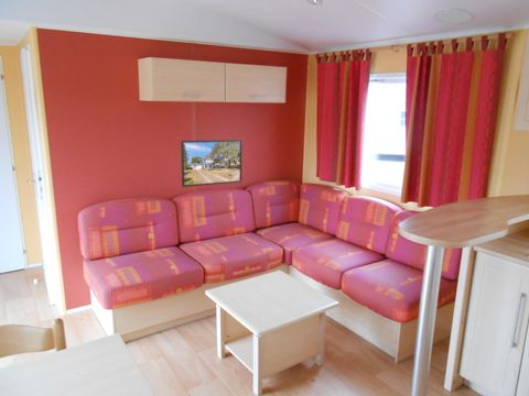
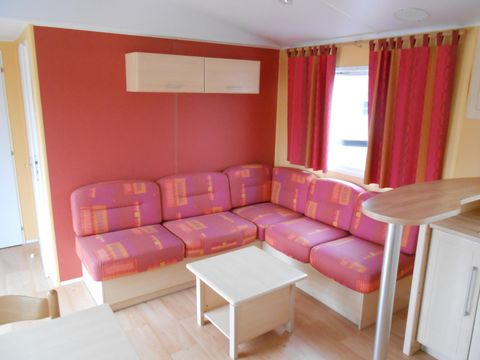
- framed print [180,139,242,188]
